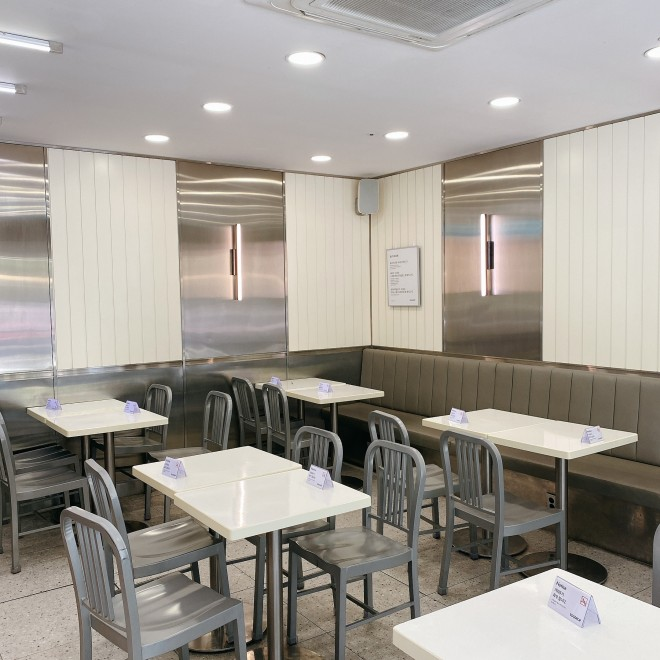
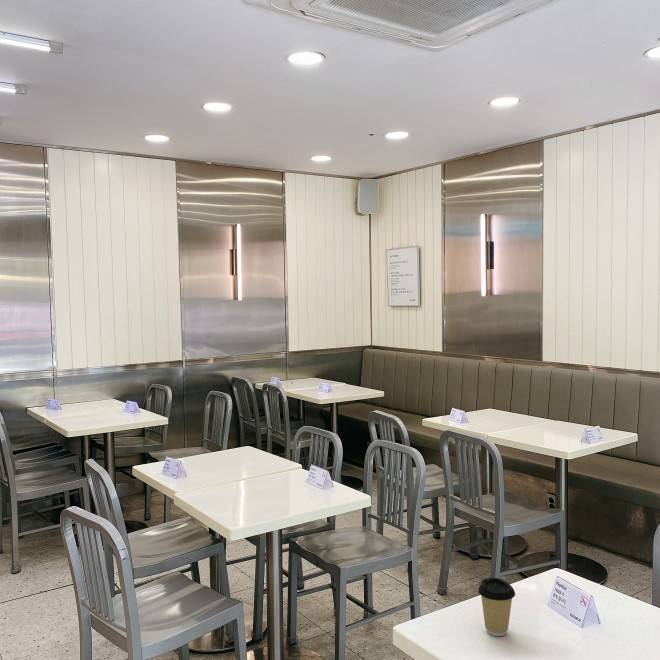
+ coffee cup [477,577,516,637]
